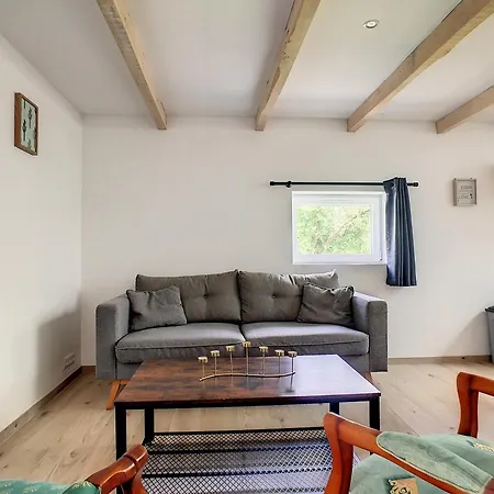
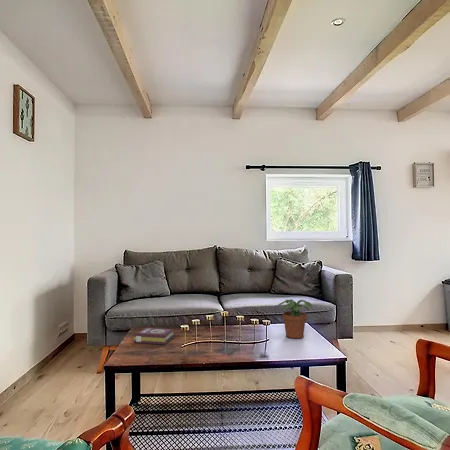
+ book [133,327,175,346]
+ potted plant [276,298,314,340]
